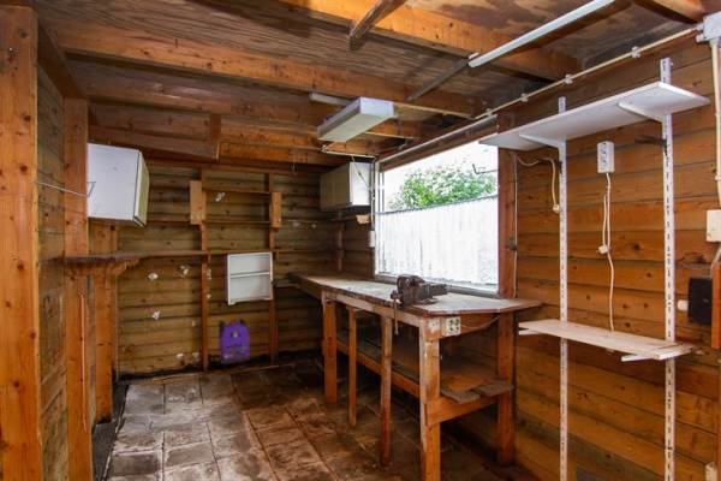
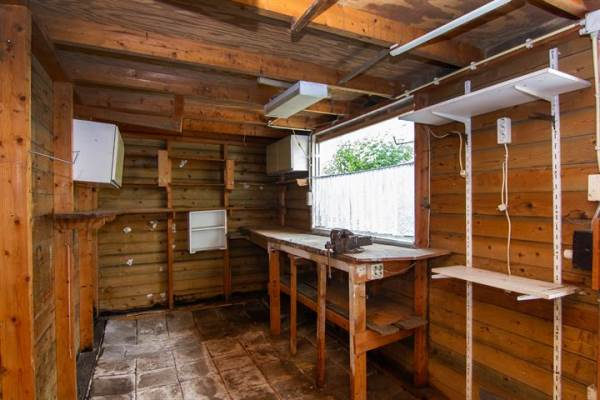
- backpack [218,317,251,373]
